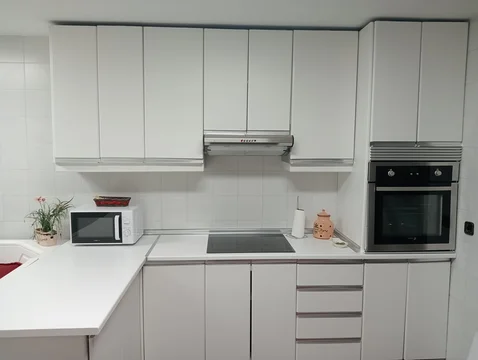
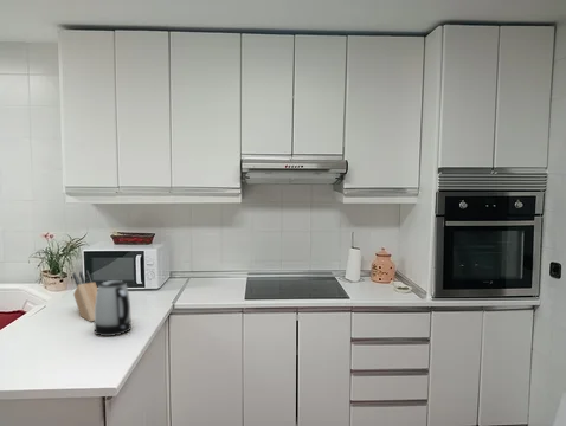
+ kettle [94,279,133,337]
+ knife block [72,270,98,323]
